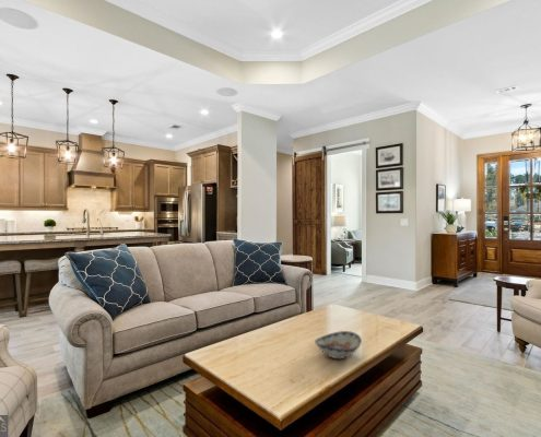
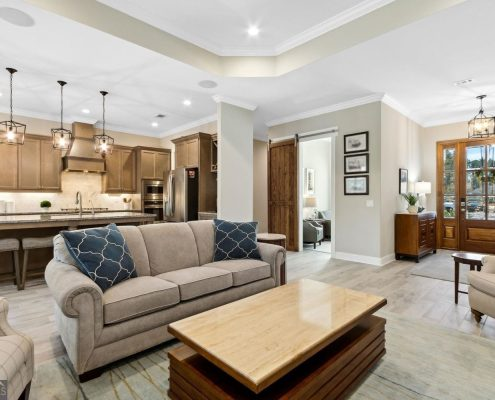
- decorative bowl [314,330,363,359]
